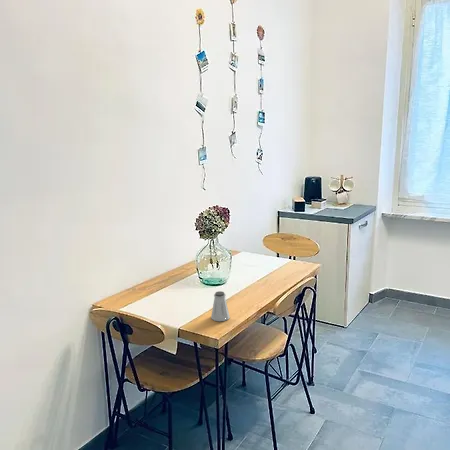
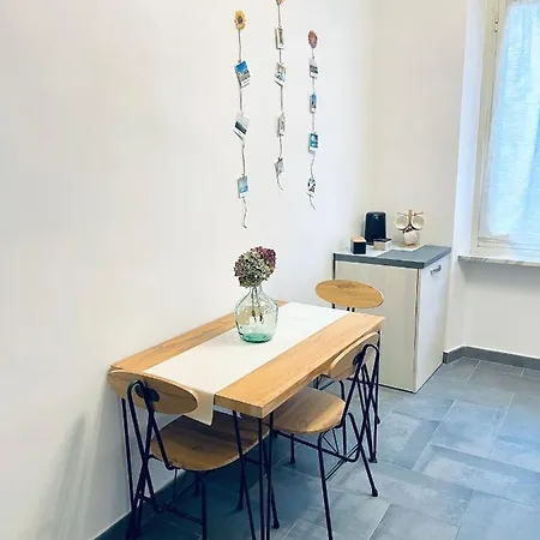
- saltshaker [210,290,231,322]
